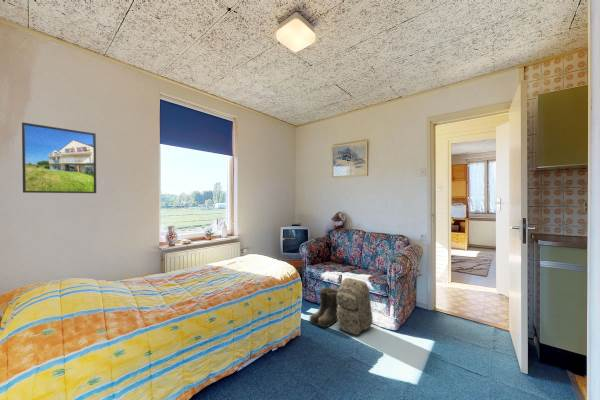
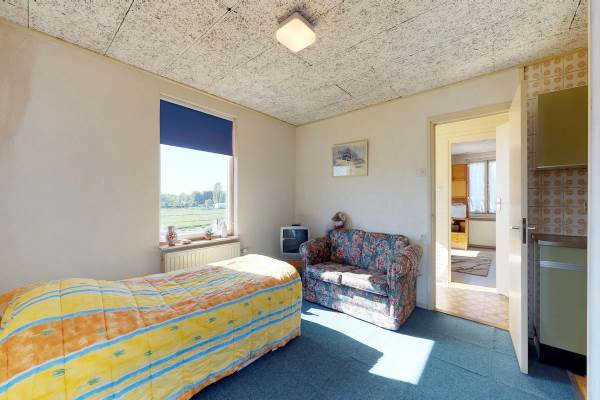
- backpack [337,277,374,336]
- boots [308,287,339,328]
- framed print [21,121,97,194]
